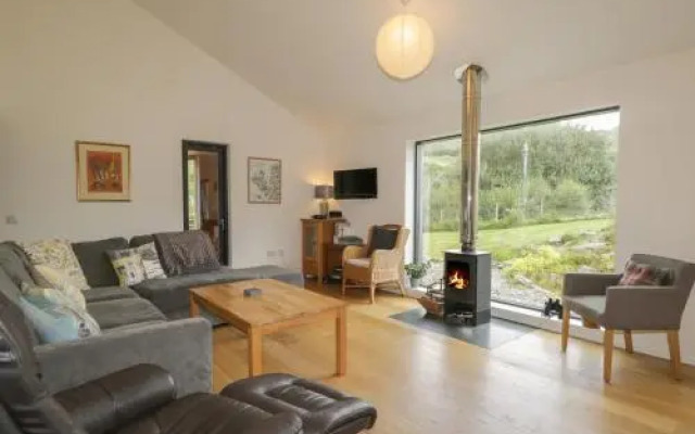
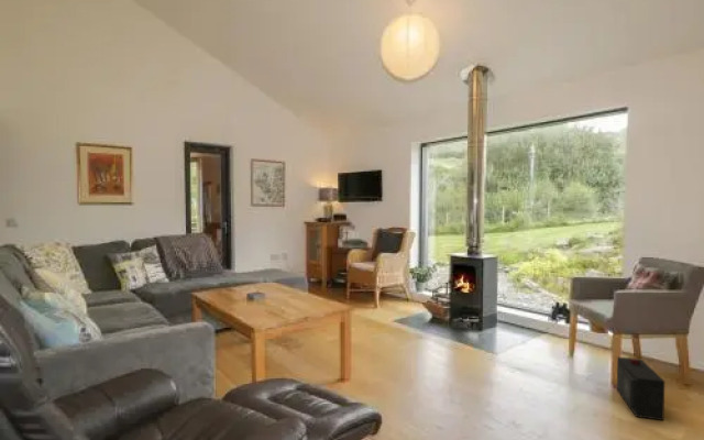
+ speaker [616,355,666,421]
